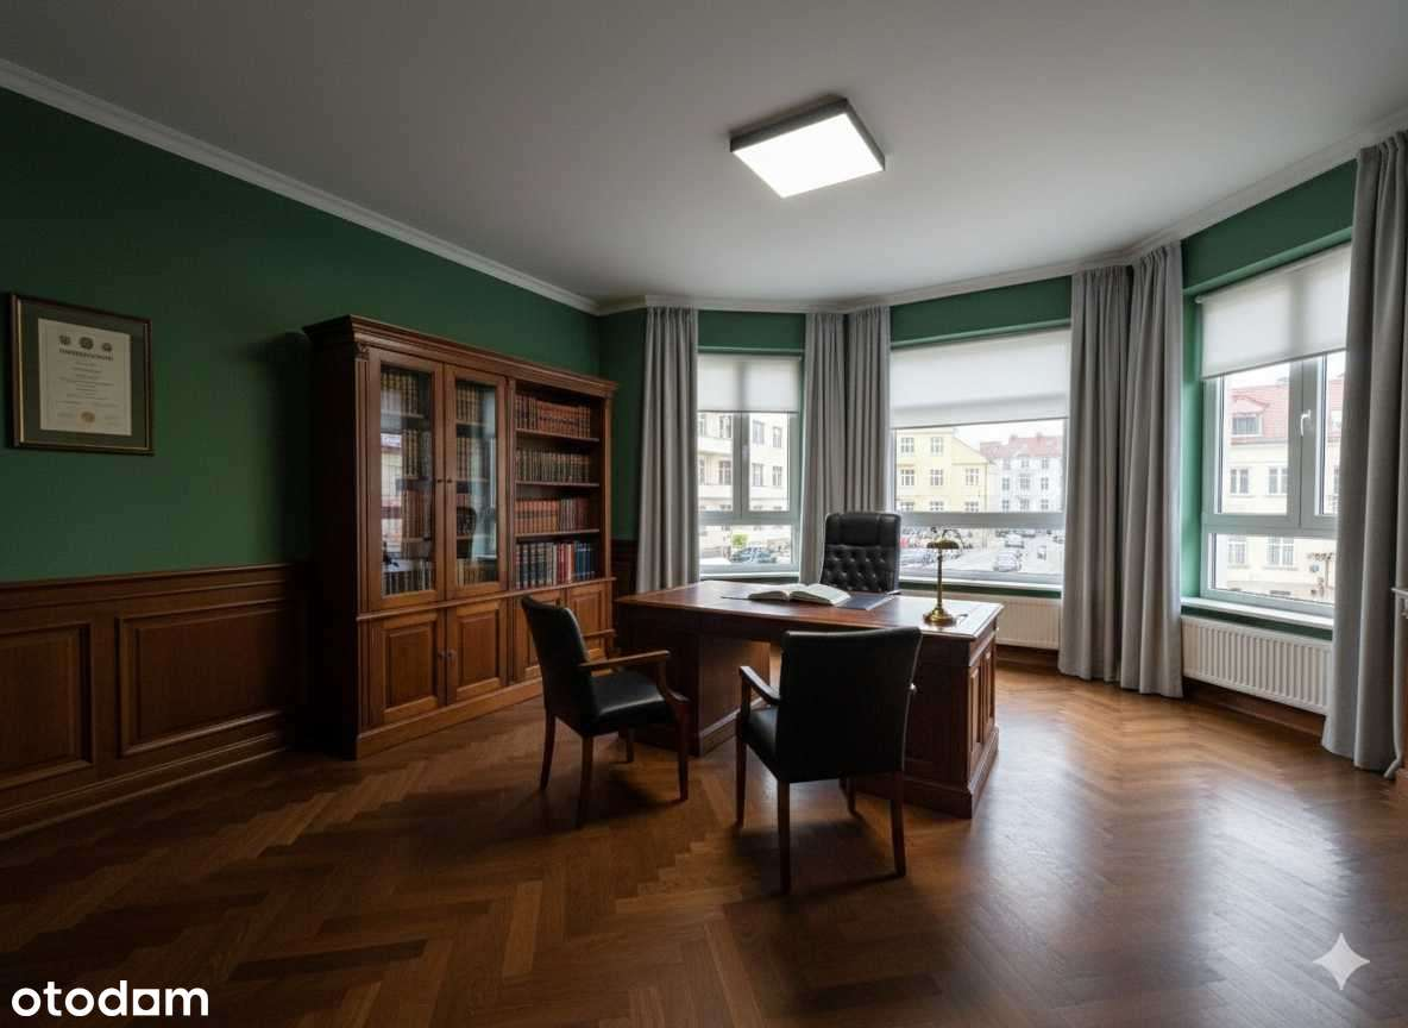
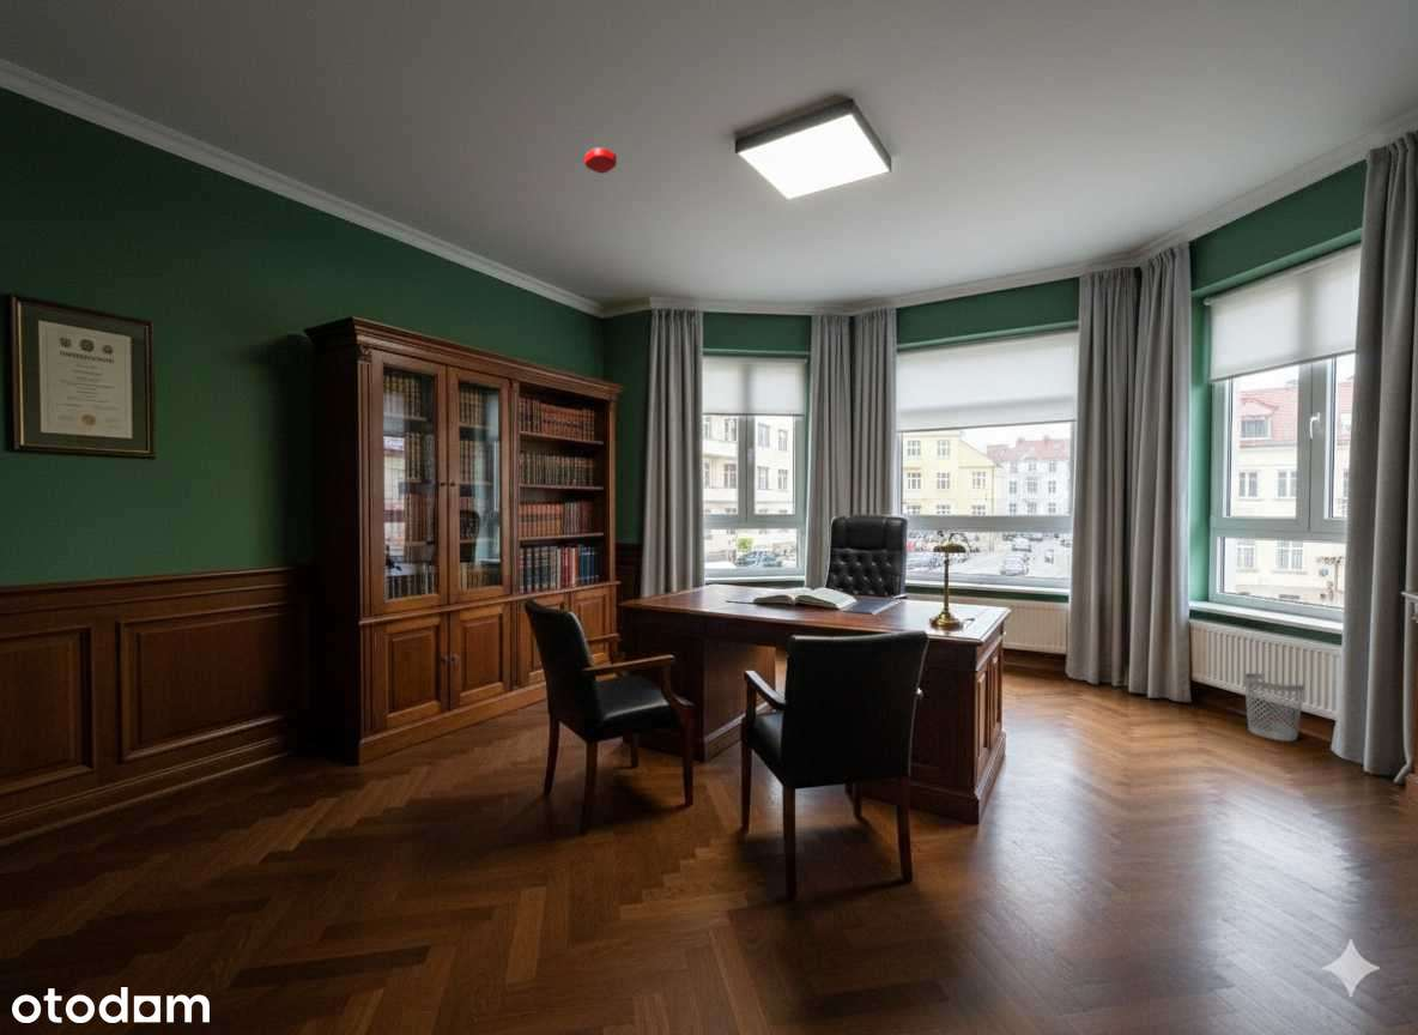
+ wastebasket [1243,672,1305,743]
+ smoke detector [583,146,618,175]
